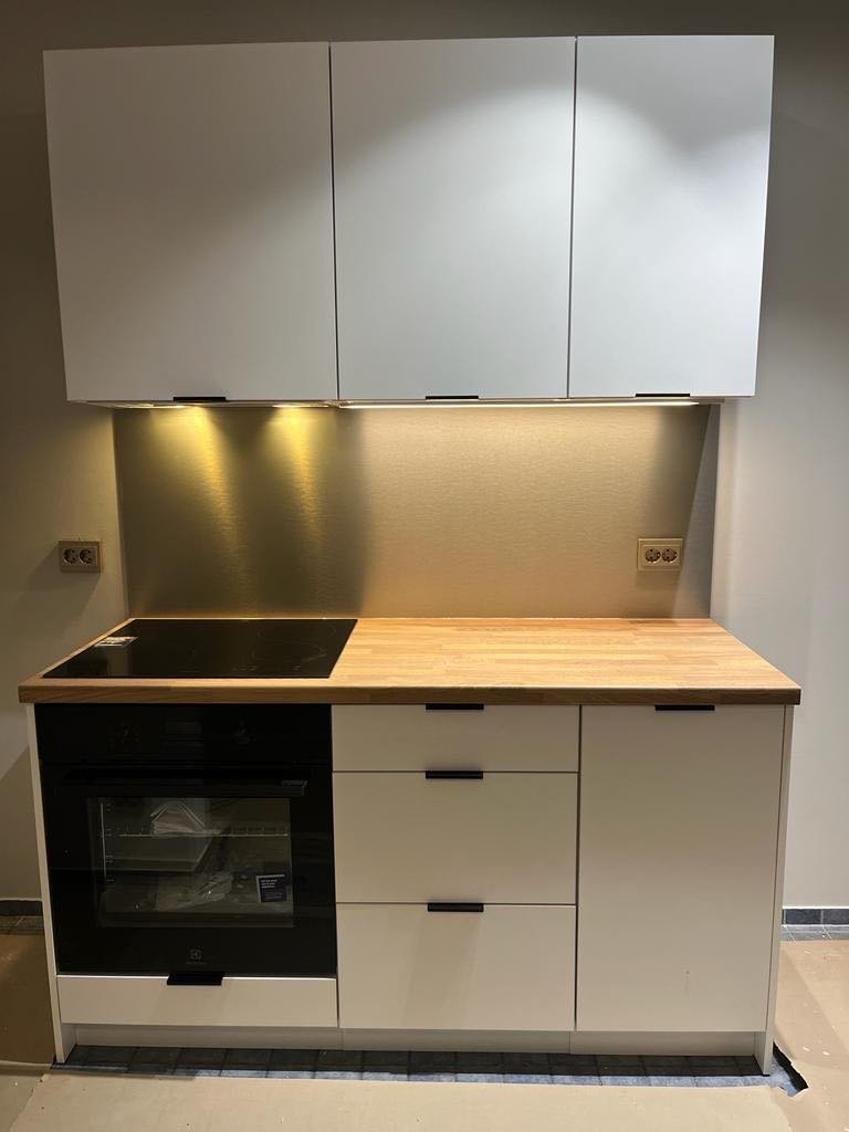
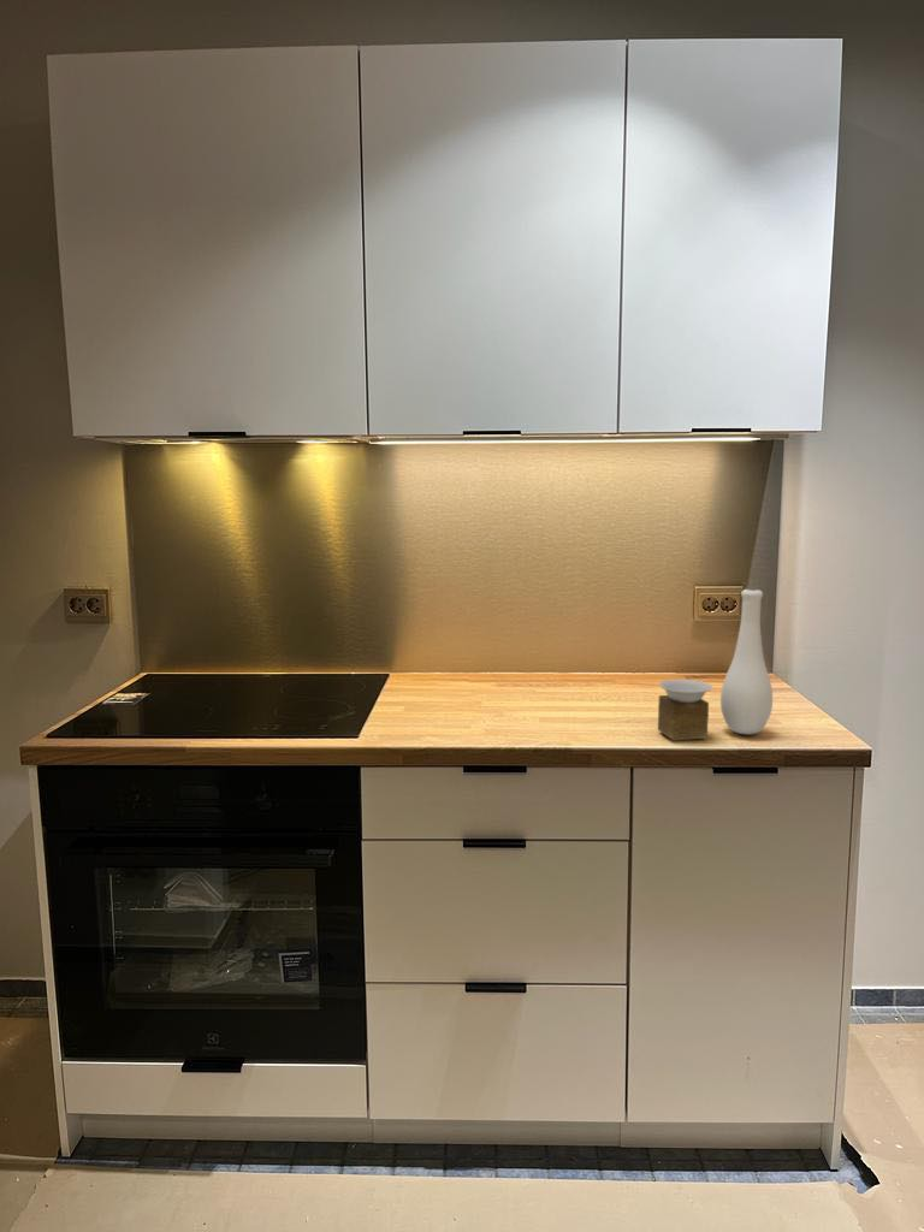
+ vase [657,588,774,741]
